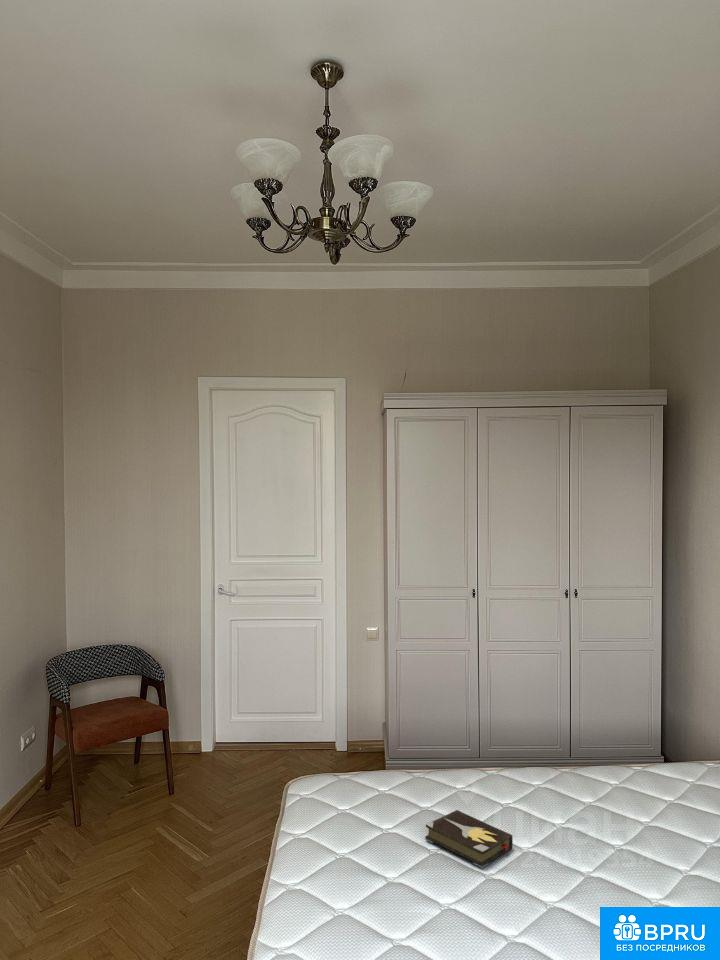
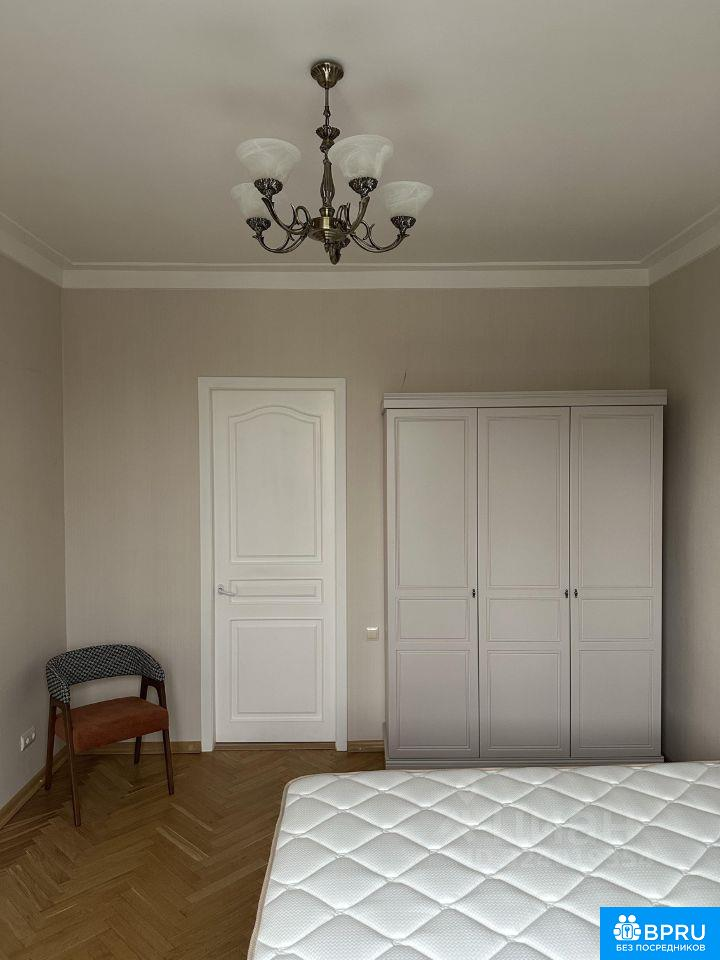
- hardback book [424,809,514,869]
